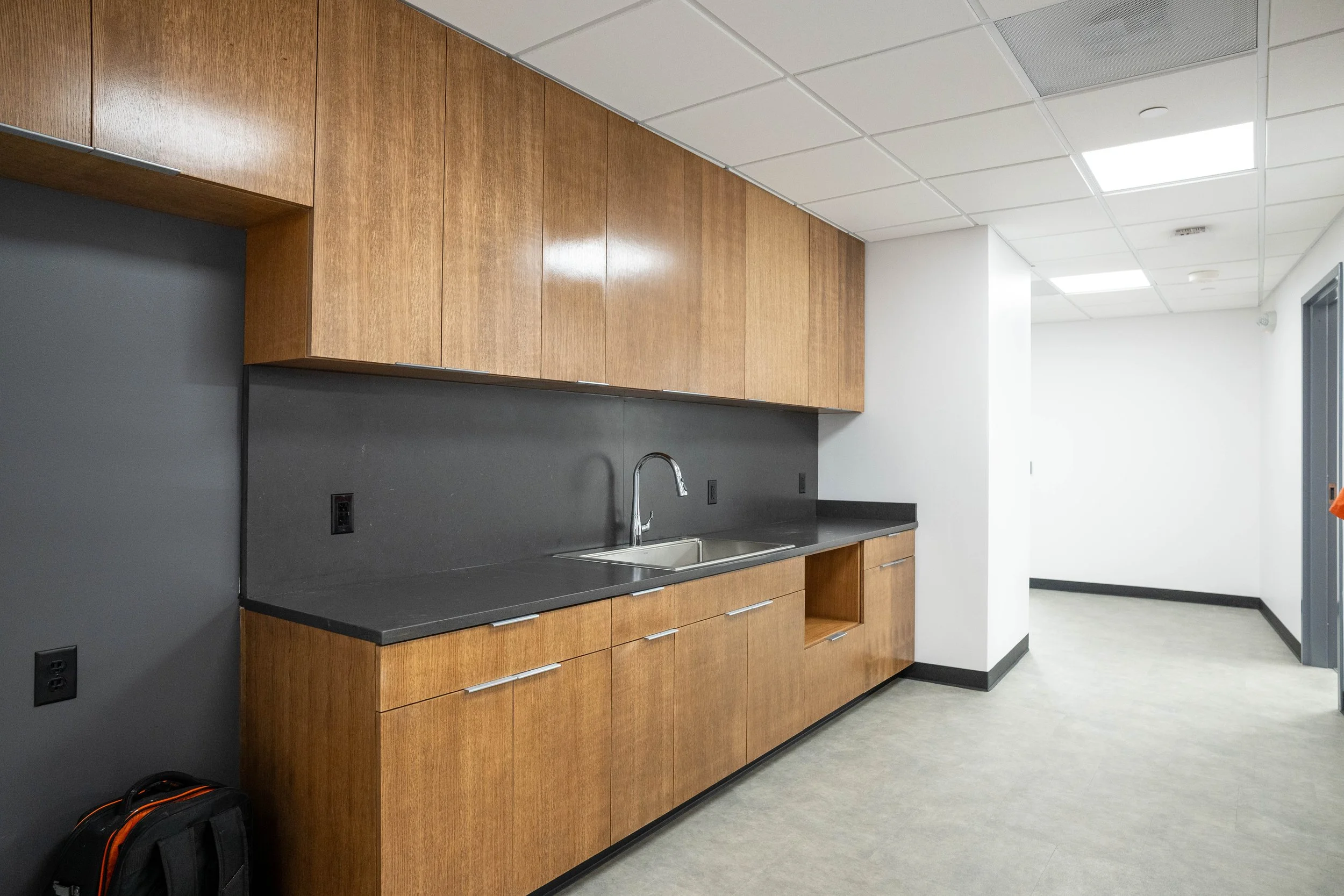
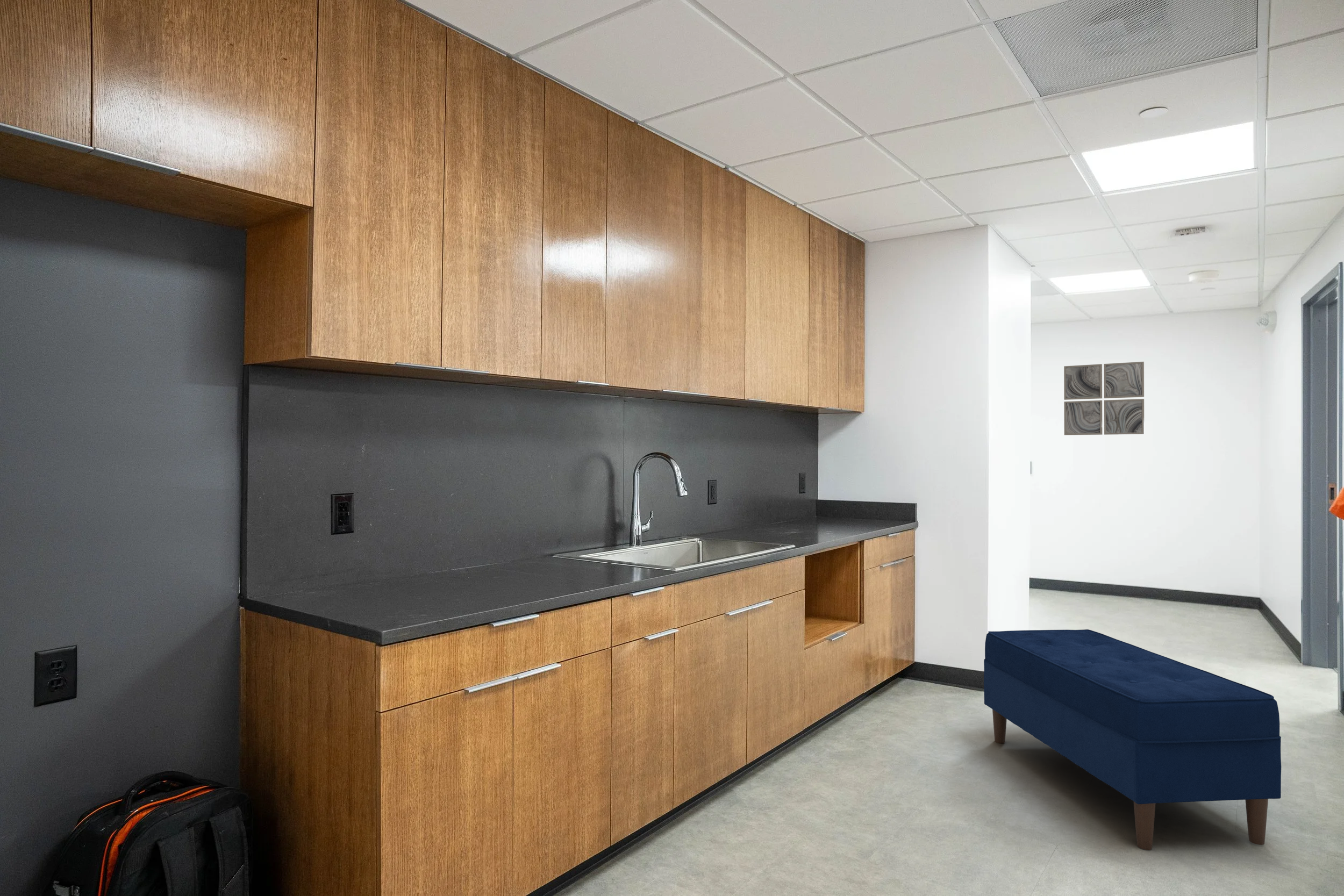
+ wall art [1063,361,1145,436]
+ bench [983,629,1282,850]
